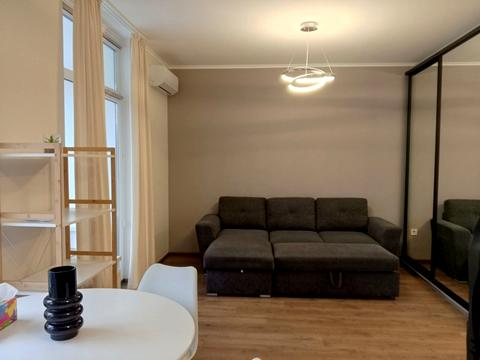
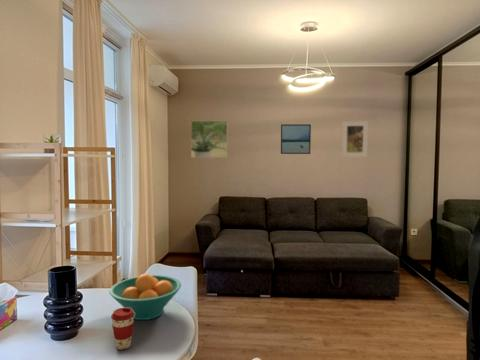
+ coffee cup [110,307,135,351]
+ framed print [280,123,312,155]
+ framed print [341,120,369,158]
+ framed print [190,120,228,158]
+ fruit bowl [108,273,182,321]
